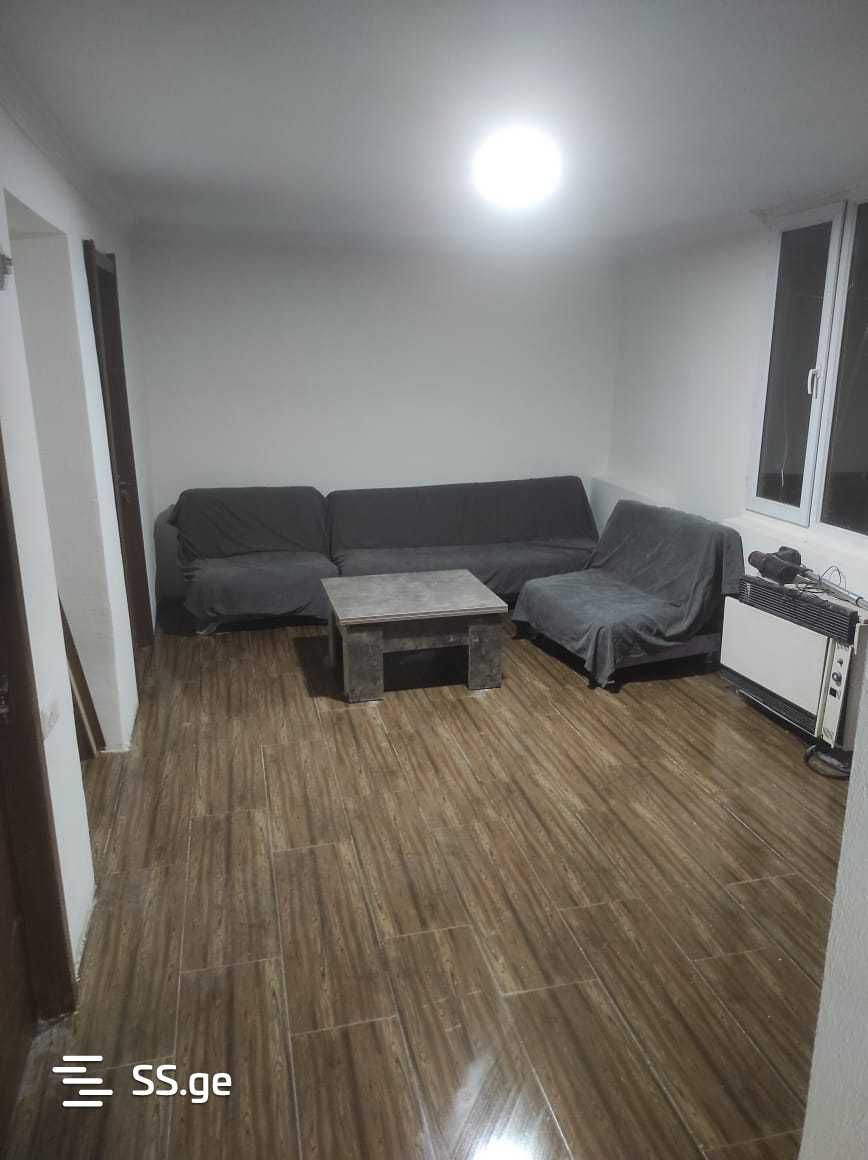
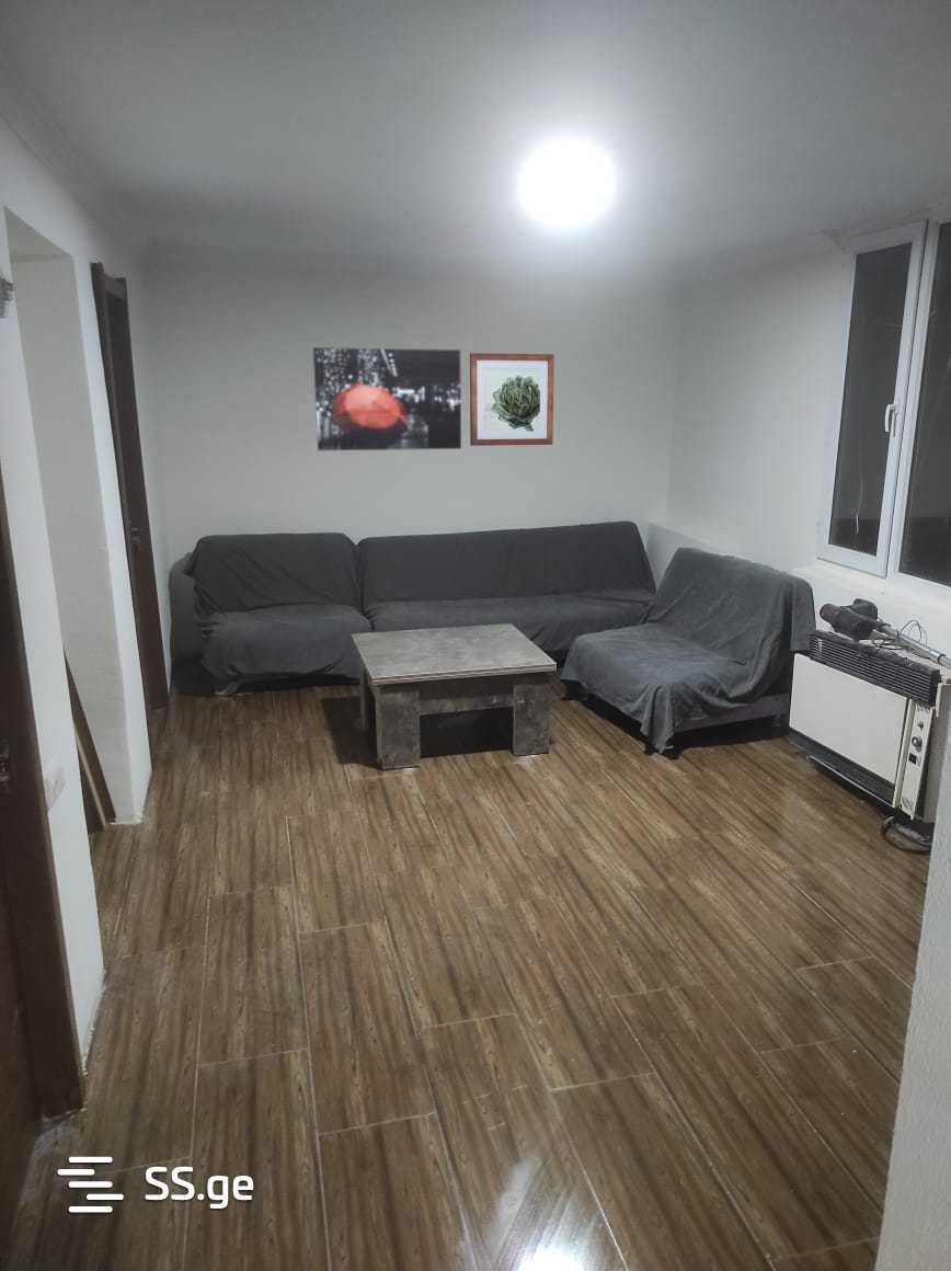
+ wall art [312,346,462,451]
+ wall art [469,352,555,447]
